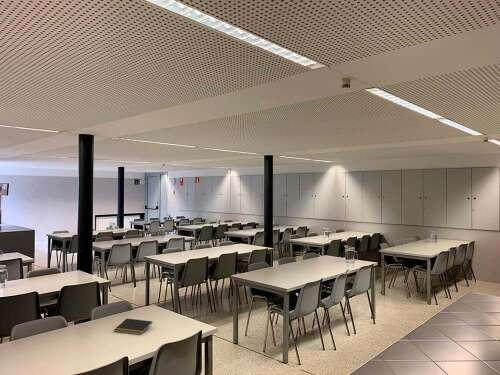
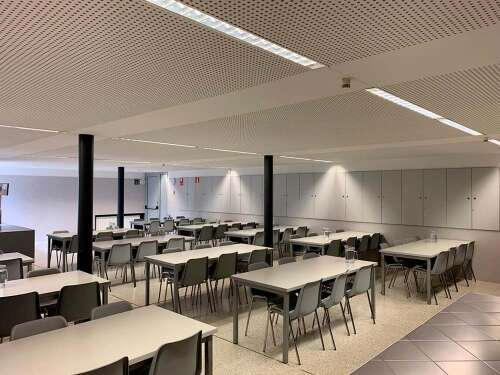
- notepad [113,318,153,336]
